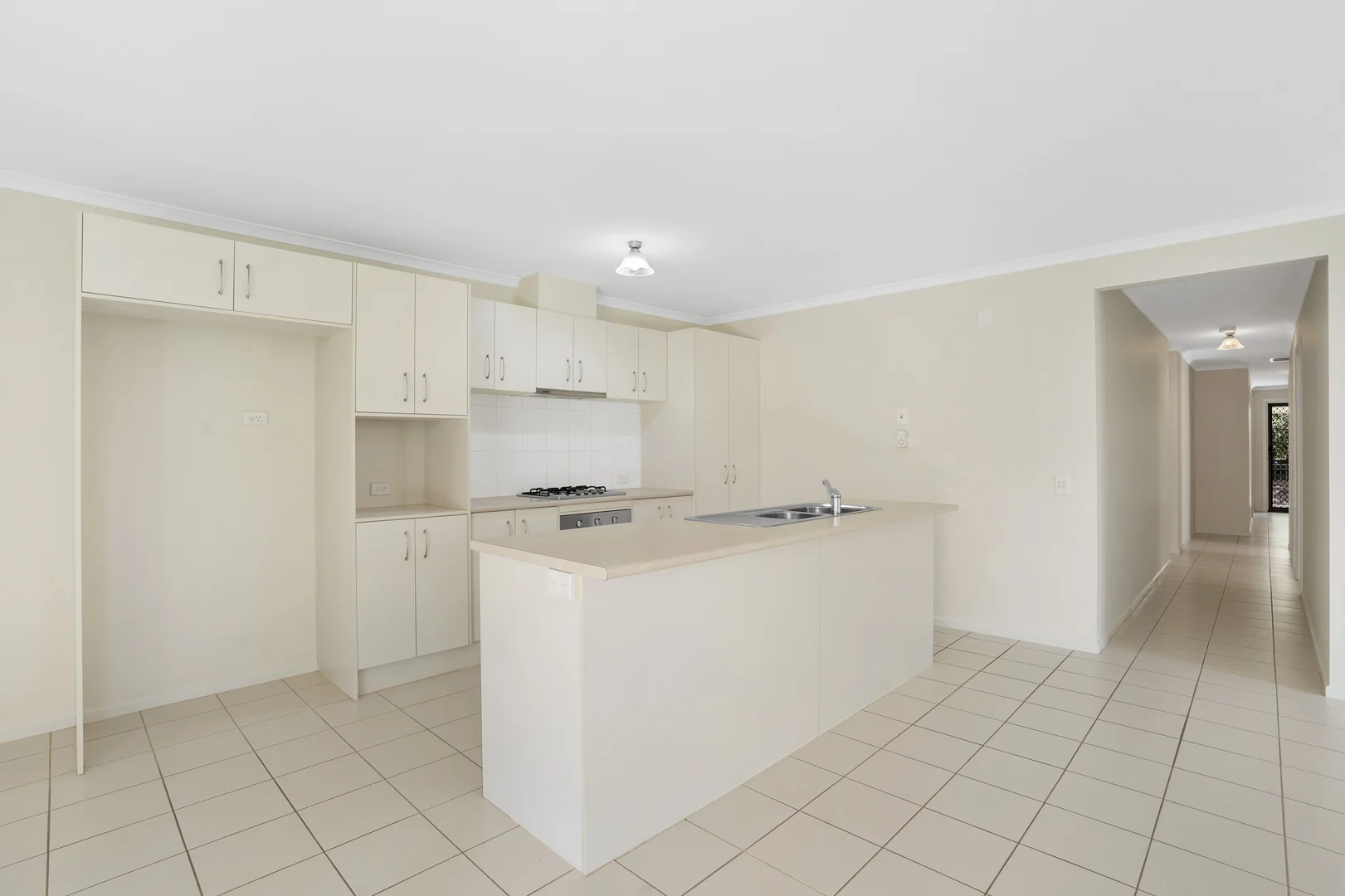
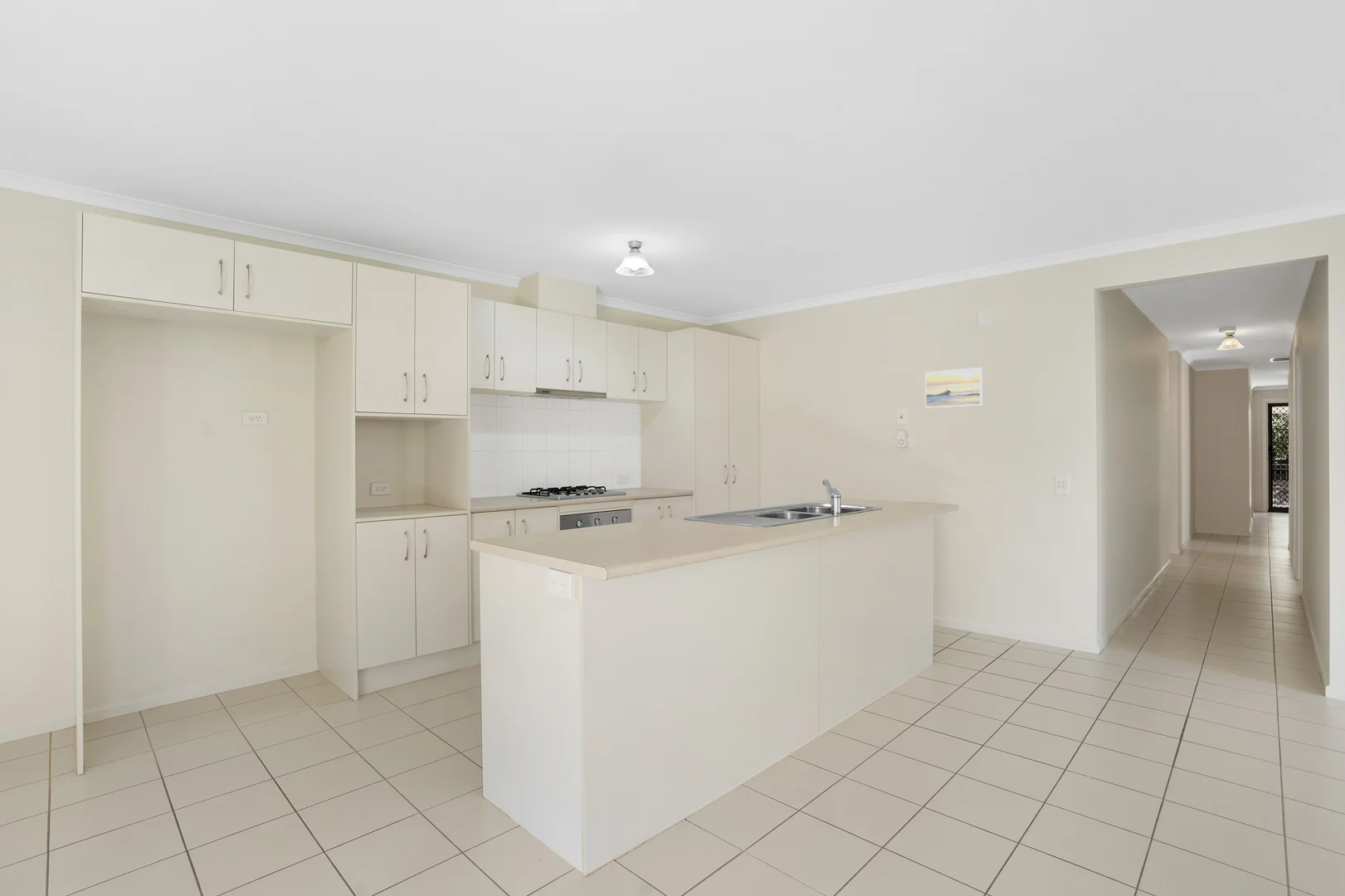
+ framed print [924,367,983,409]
